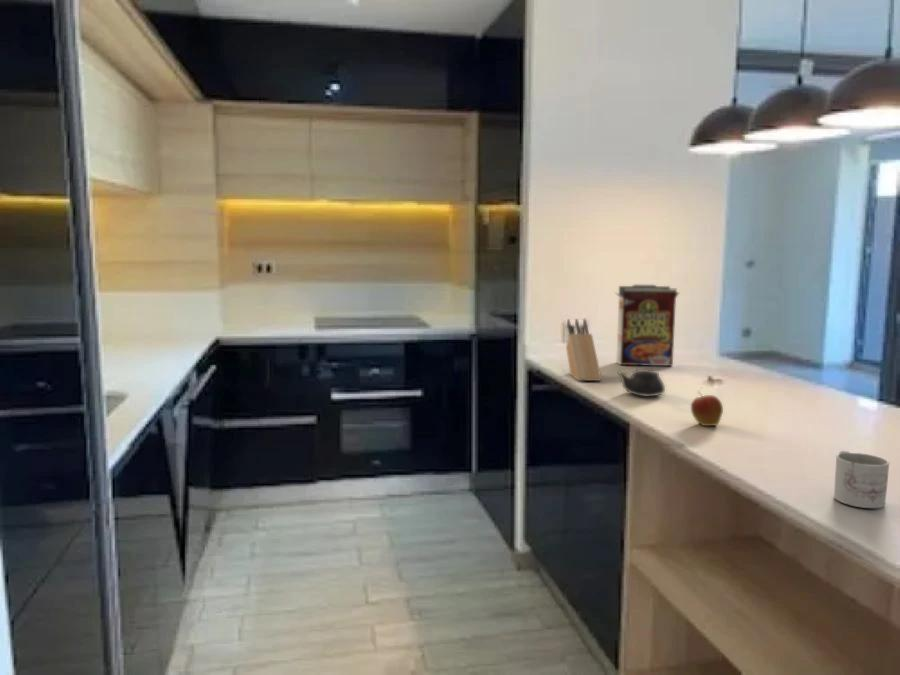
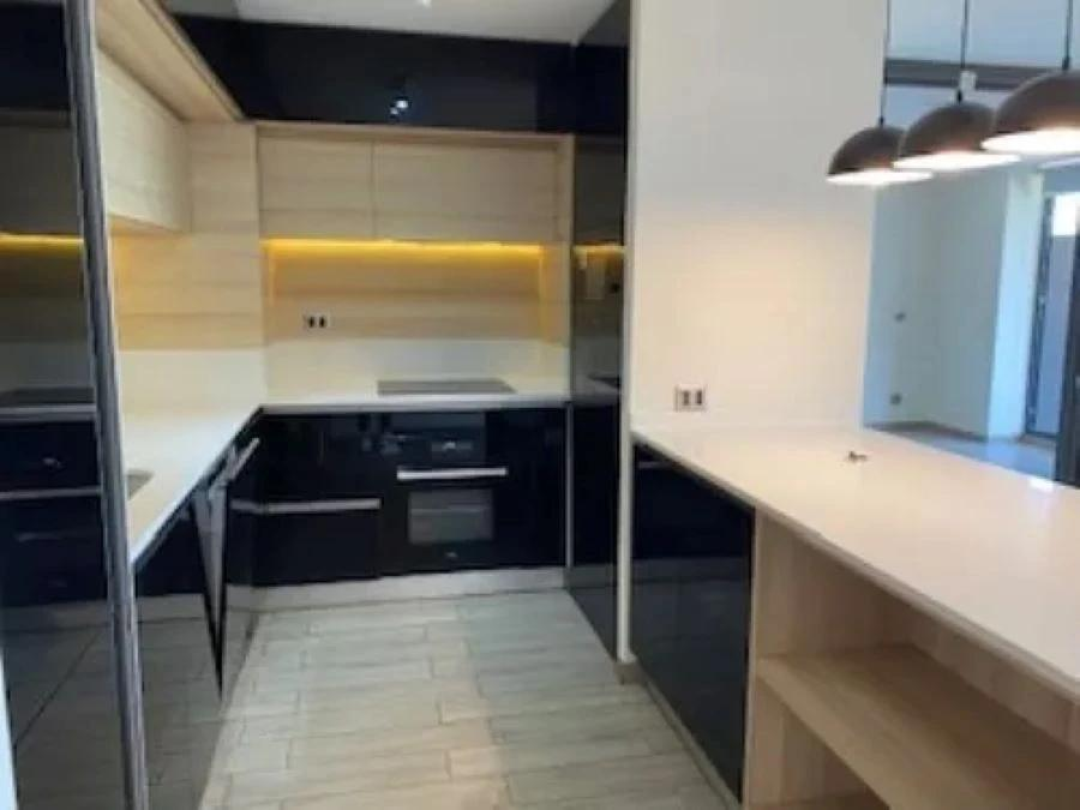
- mug [833,449,890,509]
- cereal box [614,284,680,367]
- apple [690,390,724,427]
- knife block [565,318,603,382]
- teapot [616,368,666,398]
